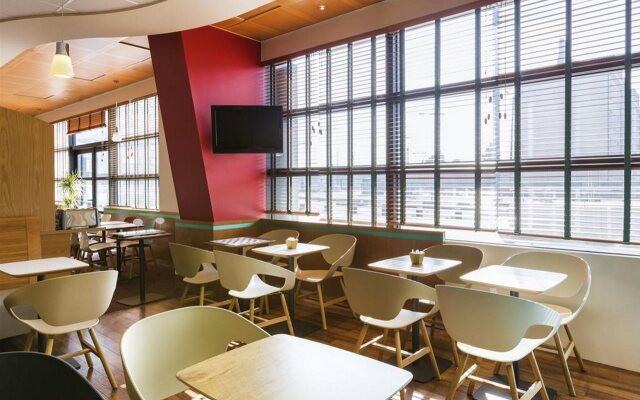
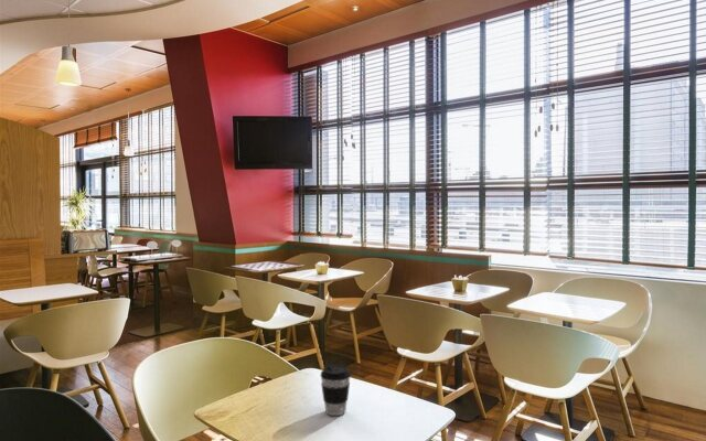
+ coffee cup [319,364,352,417]
